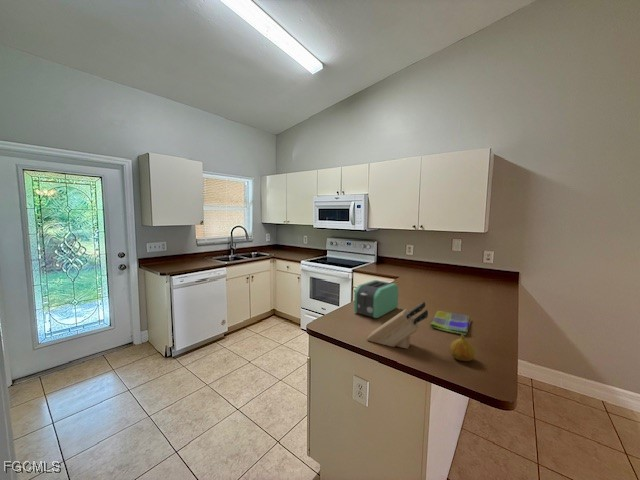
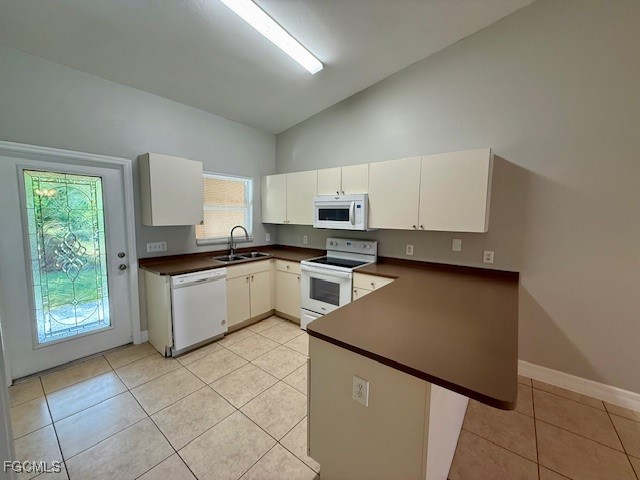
- toaster [353,279,400,319]
- knife block [366,301,429,350]
- fruit [449,334,476,362]
- dish towel [429,310,472,336]
